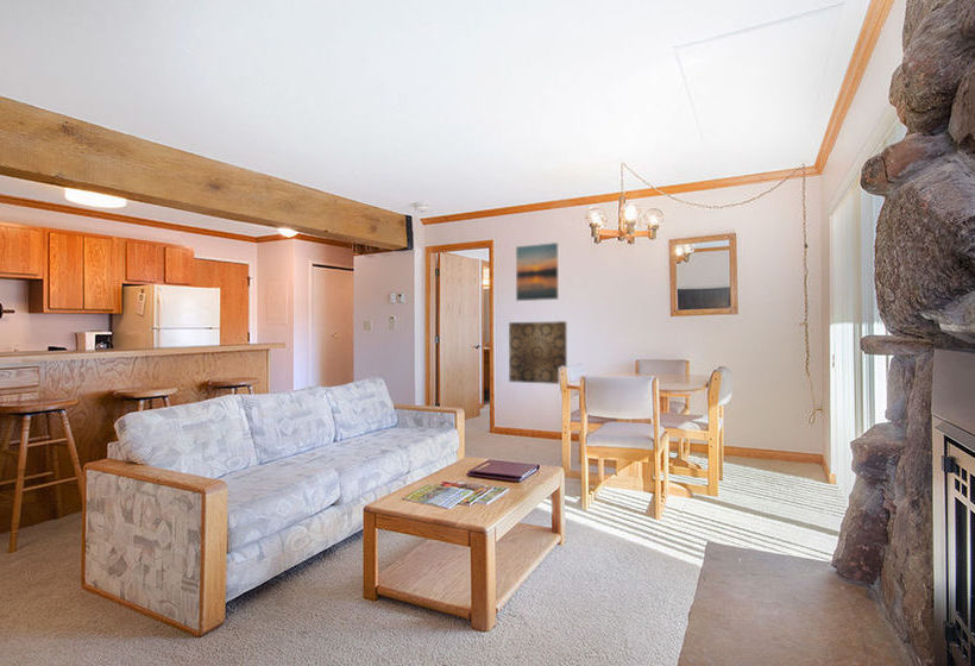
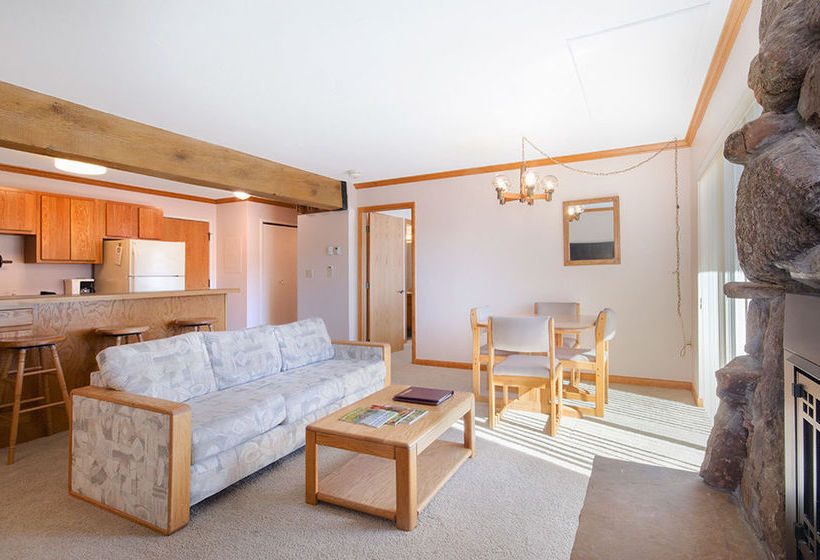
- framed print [515,241,561,302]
- wall art [508,320,568,385]
